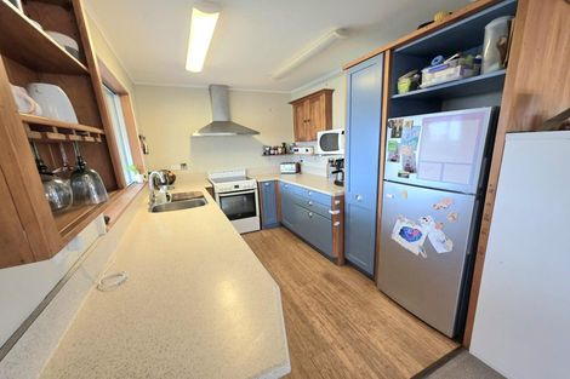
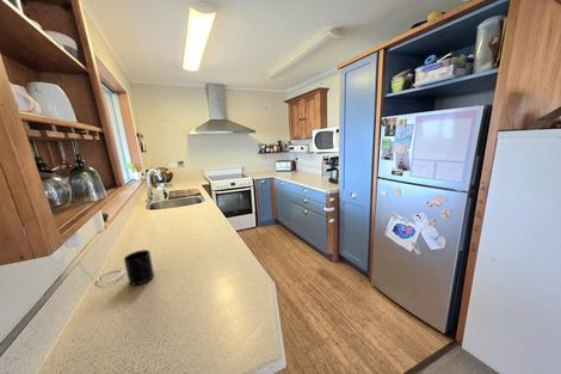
+ mug [123,249,155,286]
